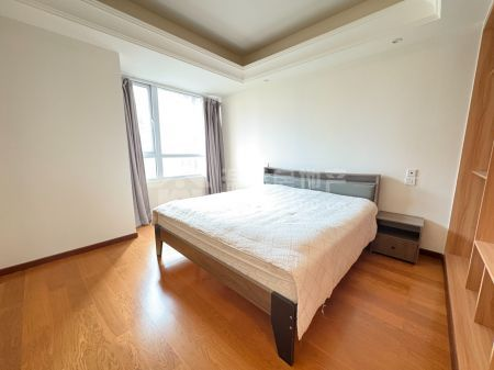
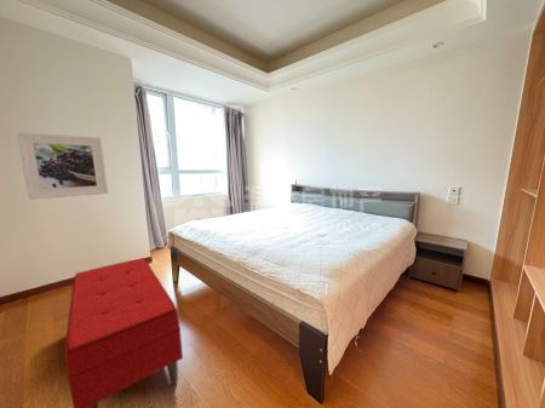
+ bench [64,257,184,408]
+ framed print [16,131,109,201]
